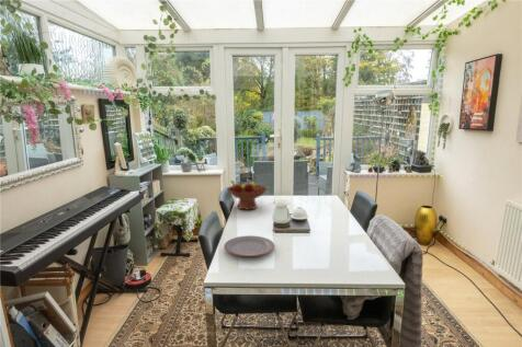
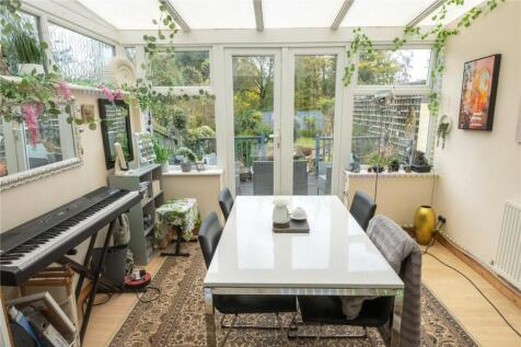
- fruit bowl [226,180,269,211]
- plate [223,234,275,257]
